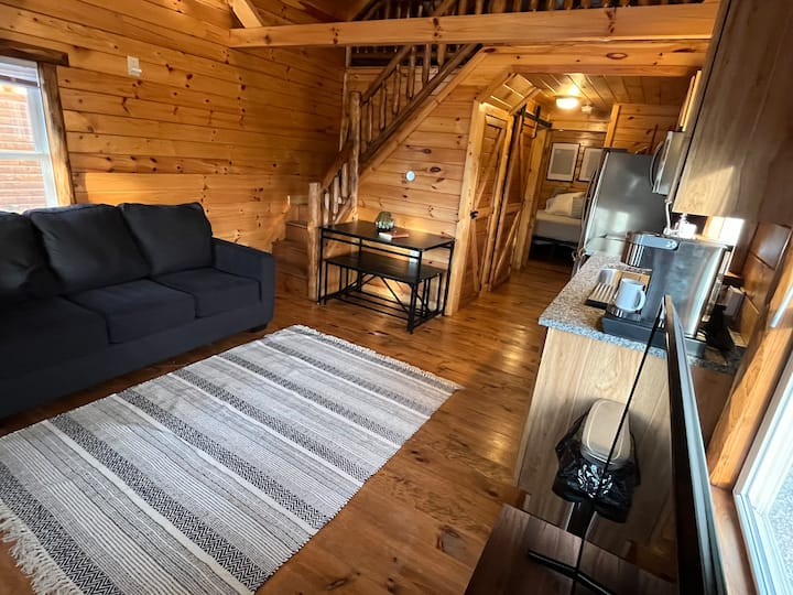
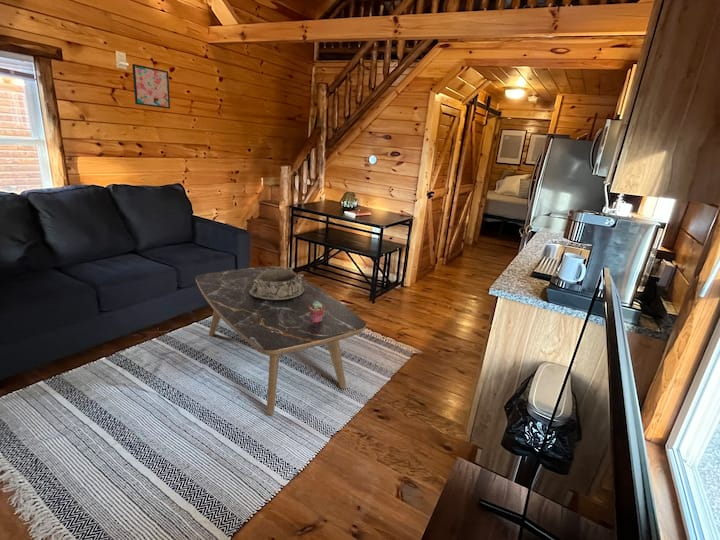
+ coffee table [195,265,367,416]
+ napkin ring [249,265,305,301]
+ wall art [131,63,171,110]
+ potted succulent [308,301,325,323]
